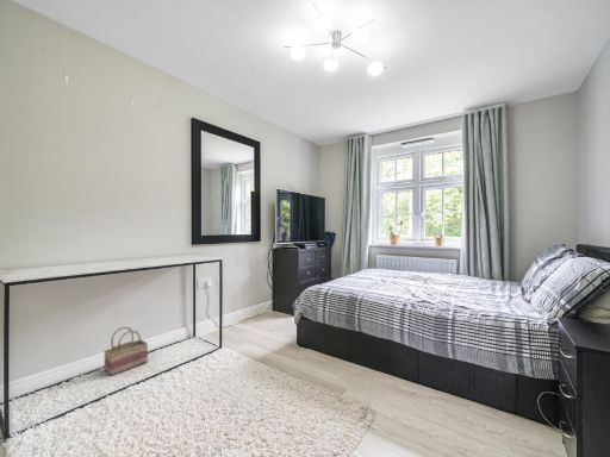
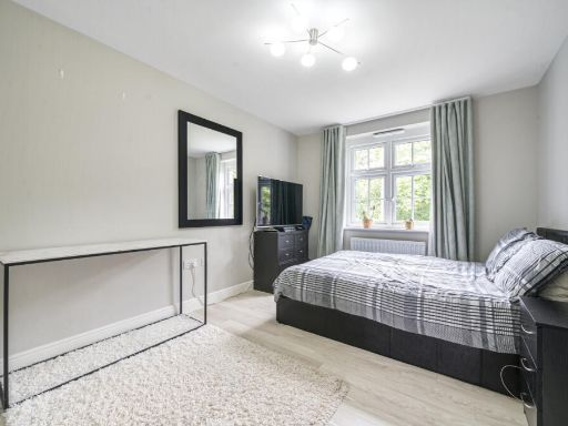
- basket [102,326,149,377]
